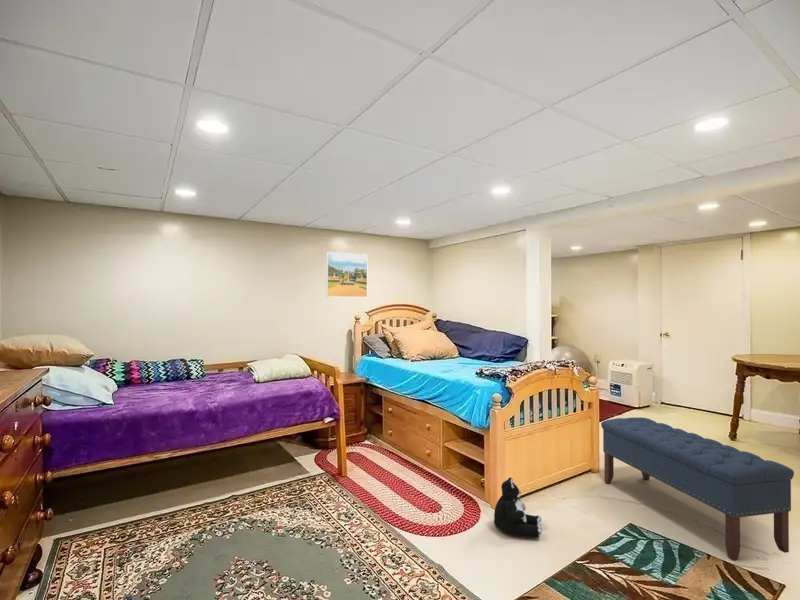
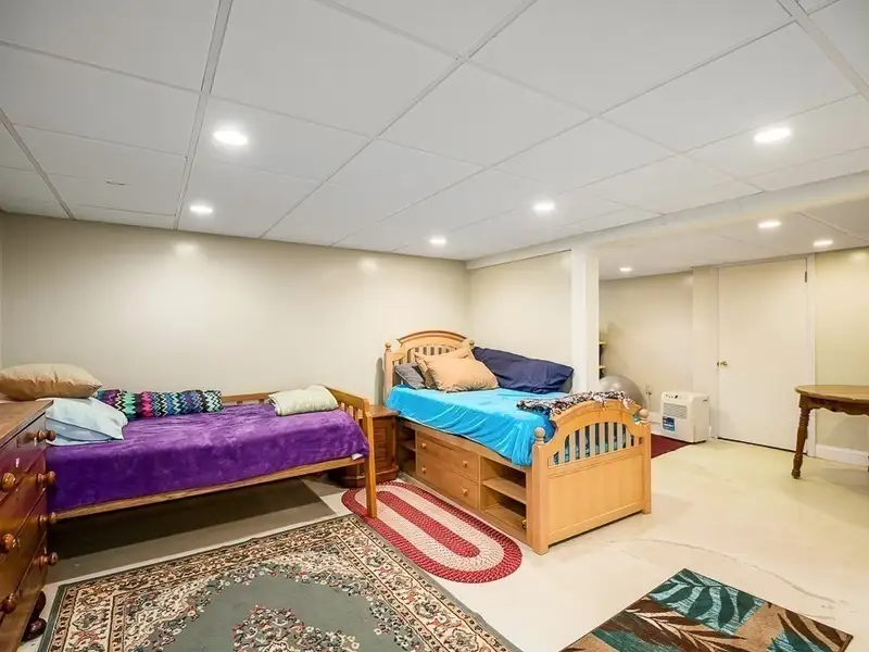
- bench [600,416,795,561]
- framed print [325,251,368,298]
- plush toy [493,476,543,539]
